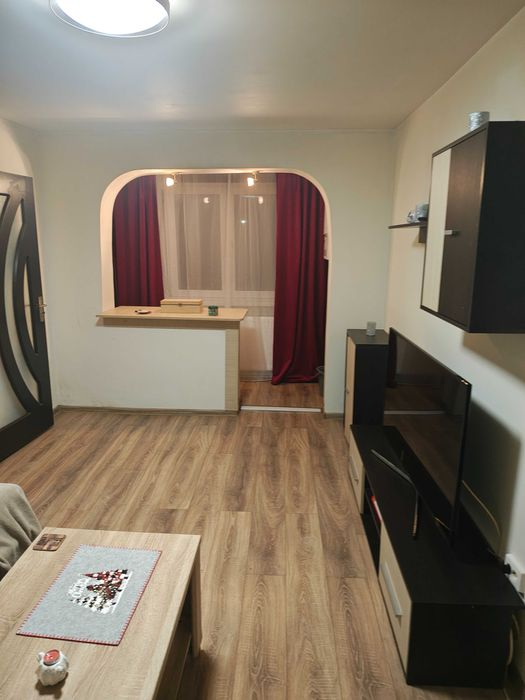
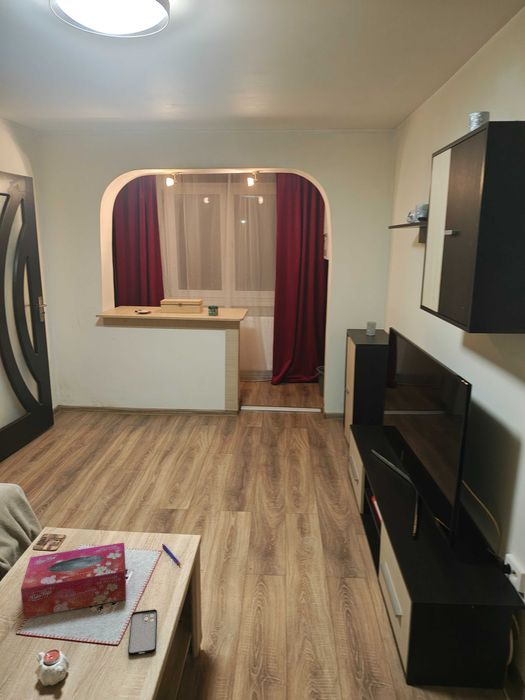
+ pen [161,543,182,566]
+ tissue box [20,542,127,619]
+ smartphone [127,608,158,657]
